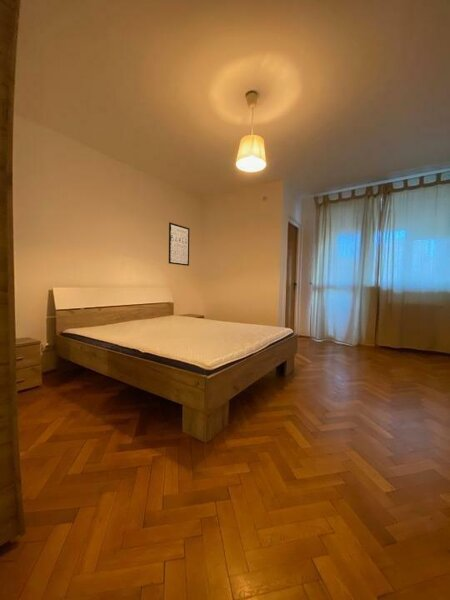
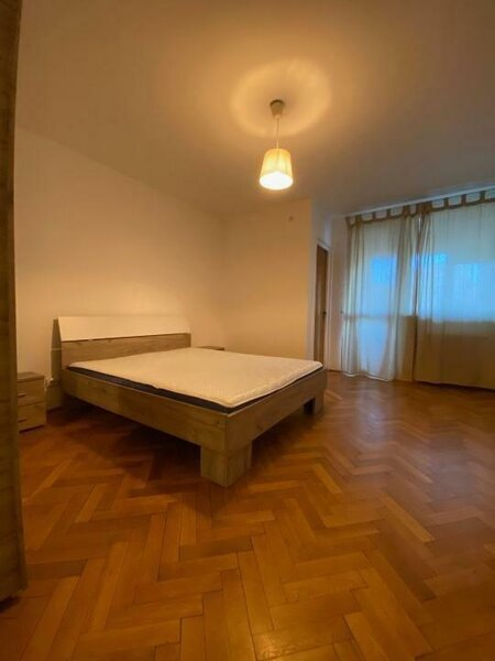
- wall art [168,222,190,267]
